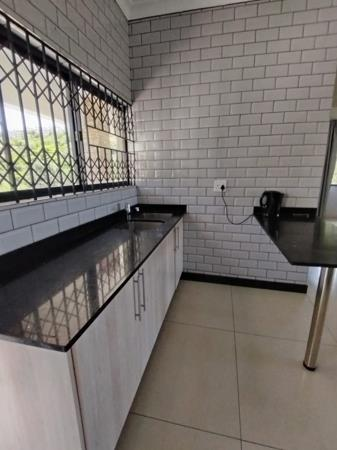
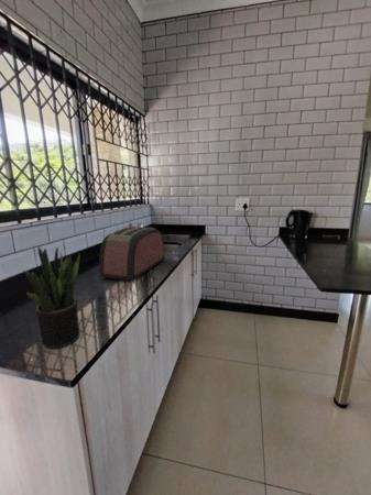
+ potted plant [24,245,81,350]
+ toaster [98,226,166,283]
